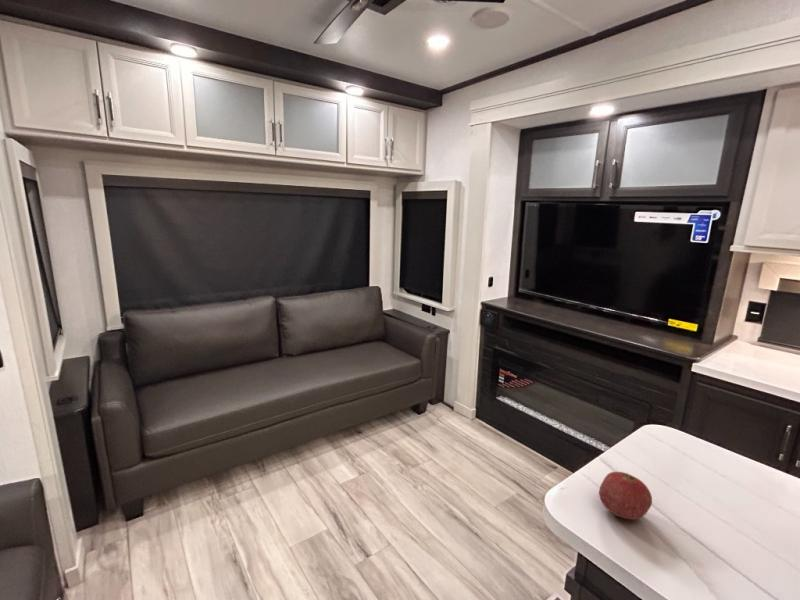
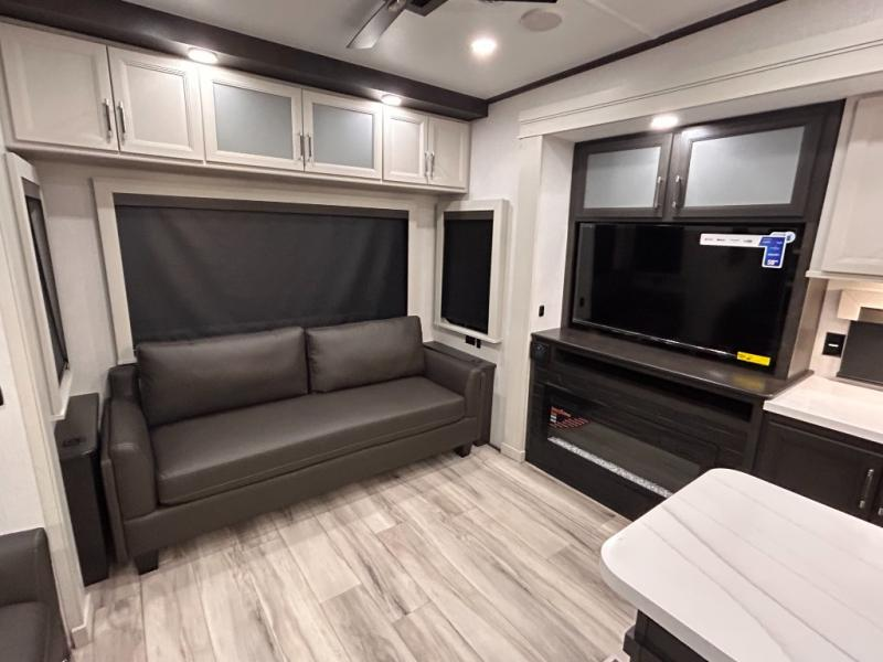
- fruit [598,471,653,521]
